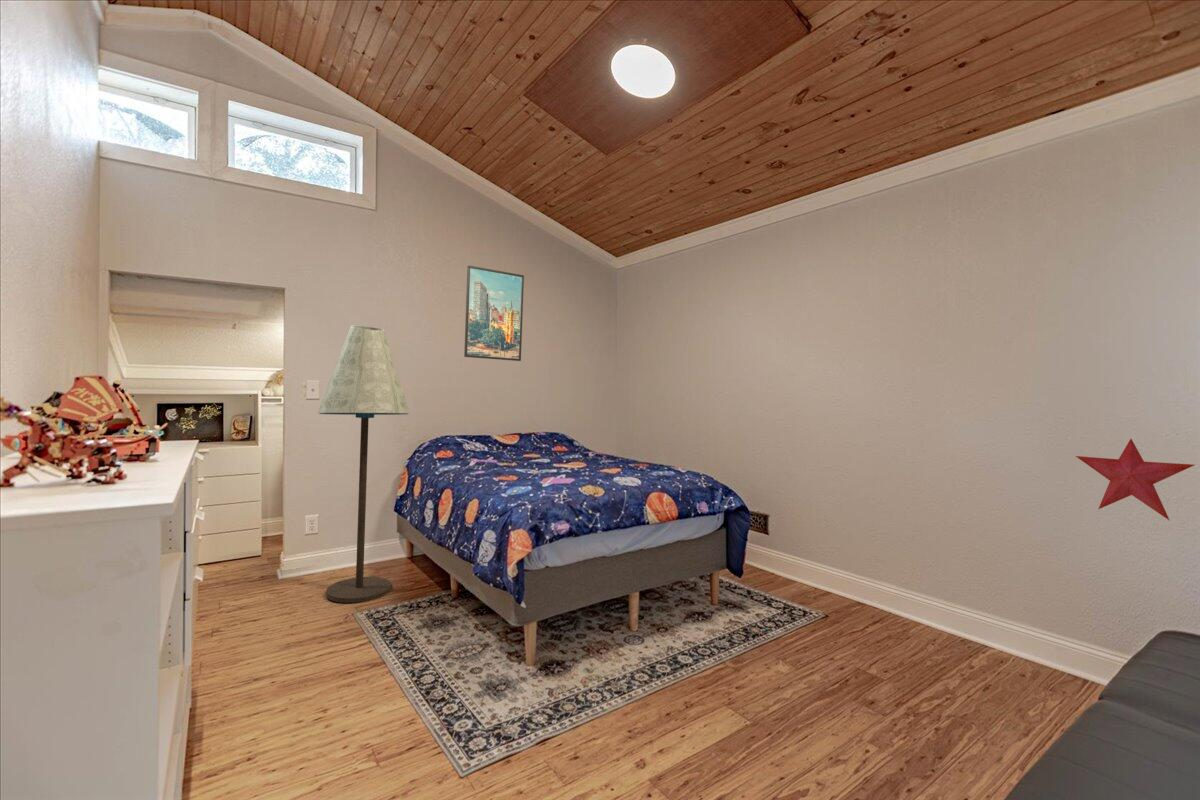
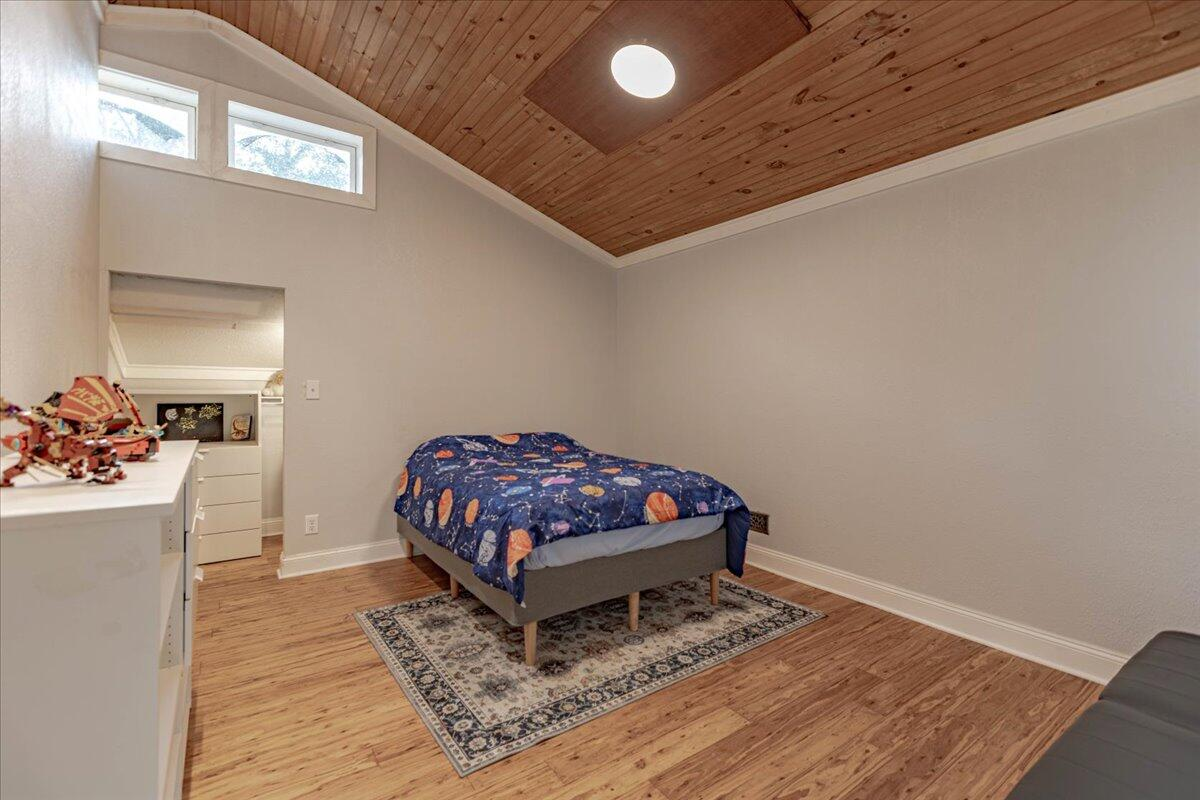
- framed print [463,264,525,362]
- decorative star [1075,438,1195,522]
- floor lamp [317,325,411,604]
